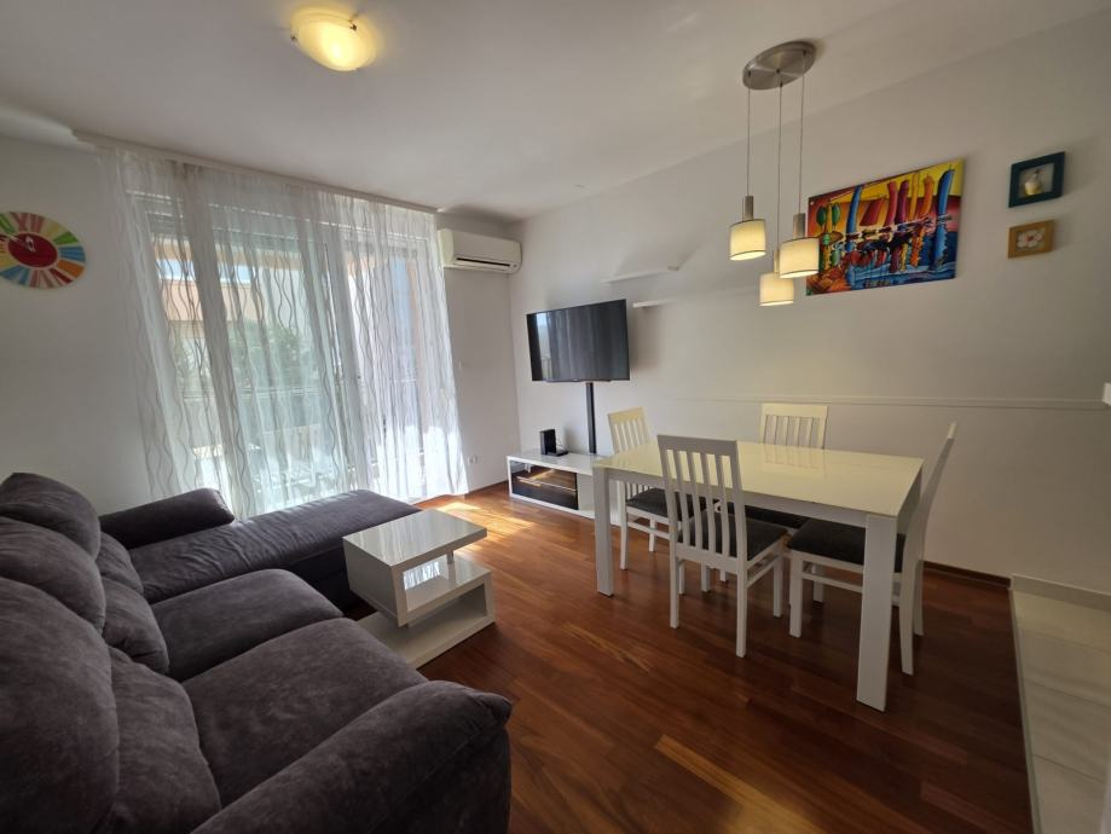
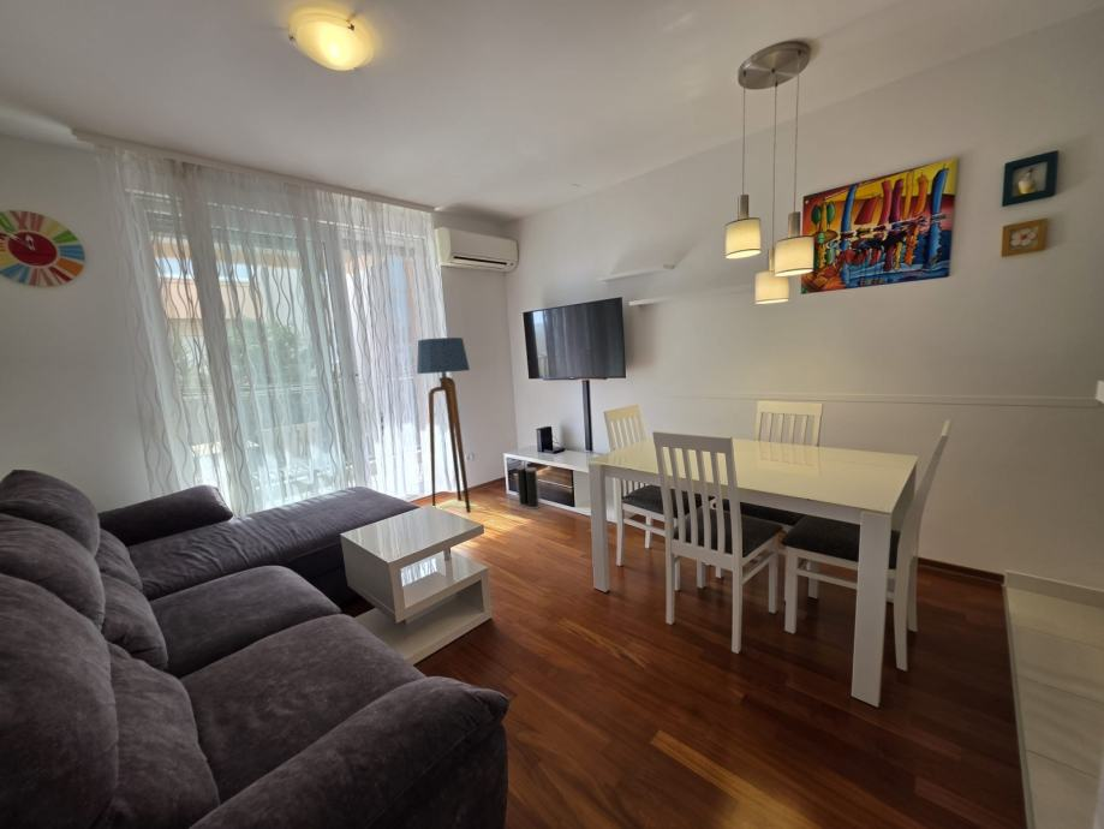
+ floor lamp [416,336,472,513]
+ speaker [514,465,542,511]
